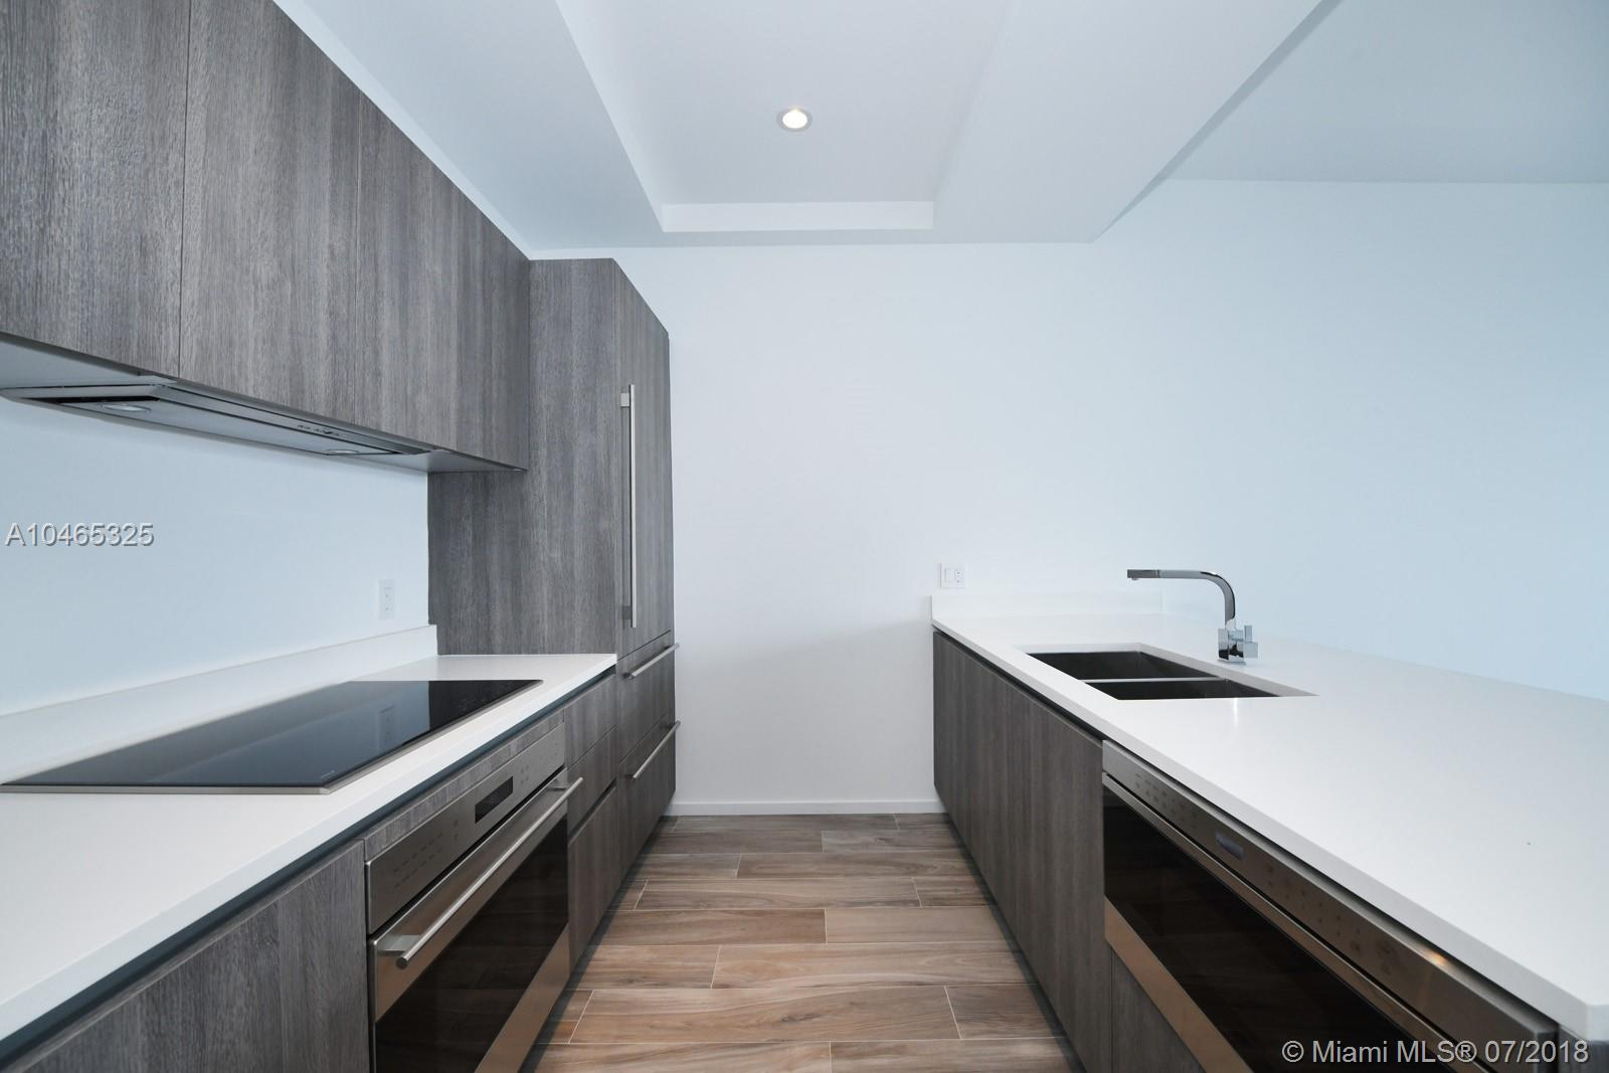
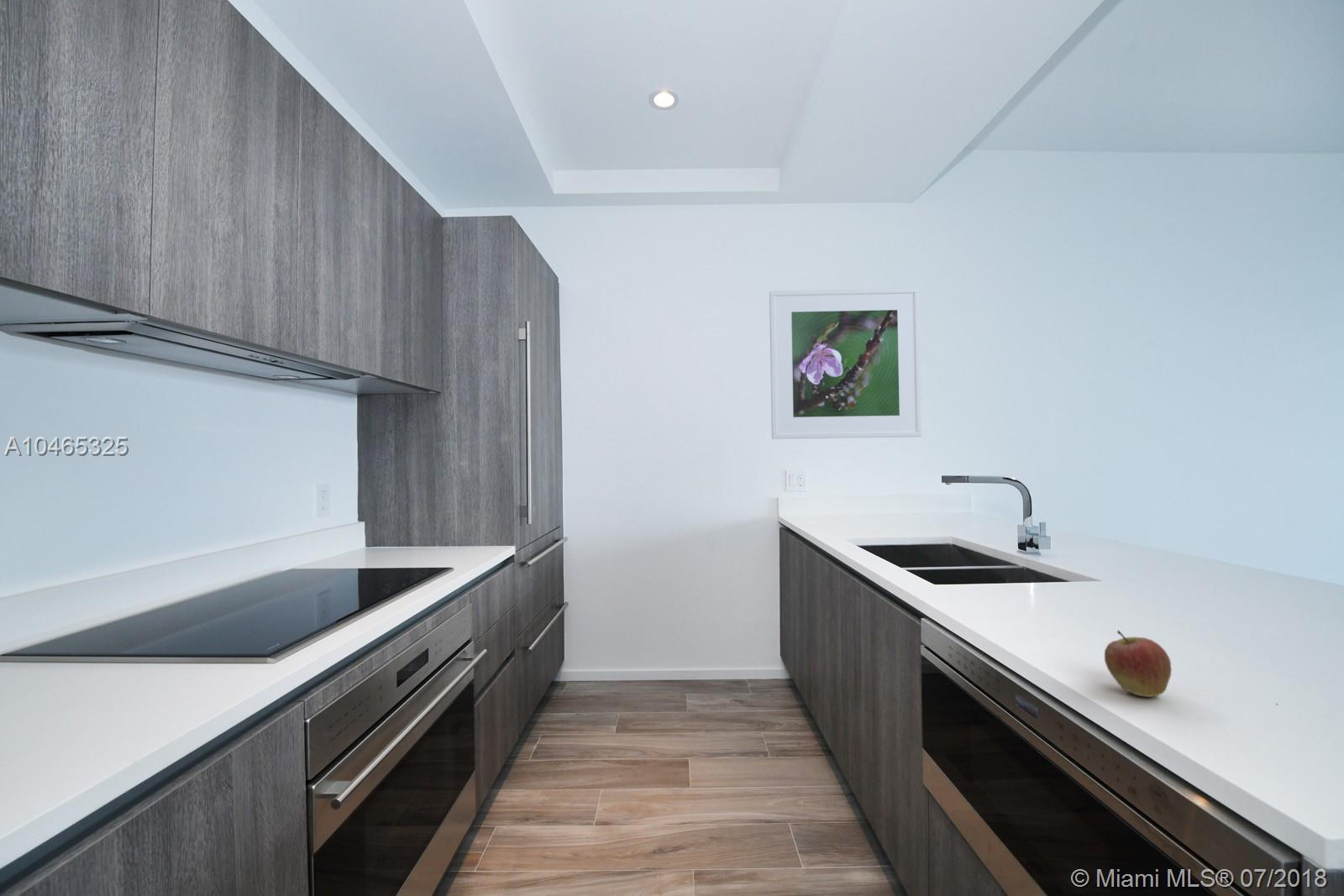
+ fruit [1104,630,1172,698]
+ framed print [769,287,922,440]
